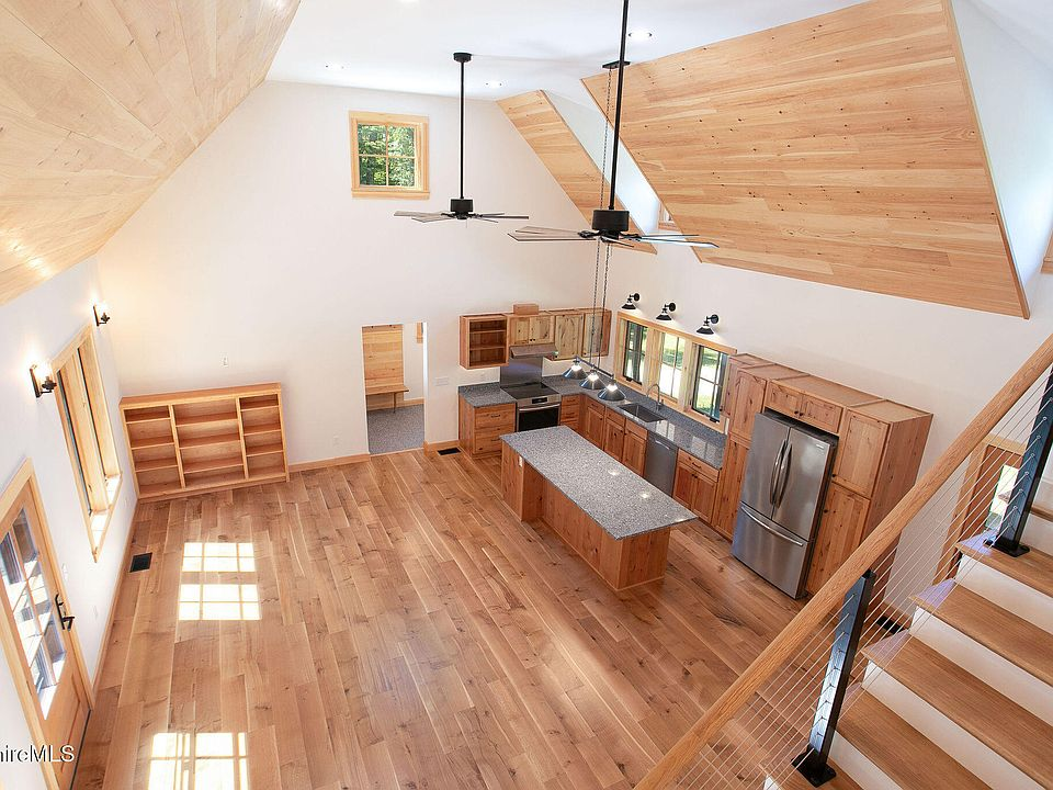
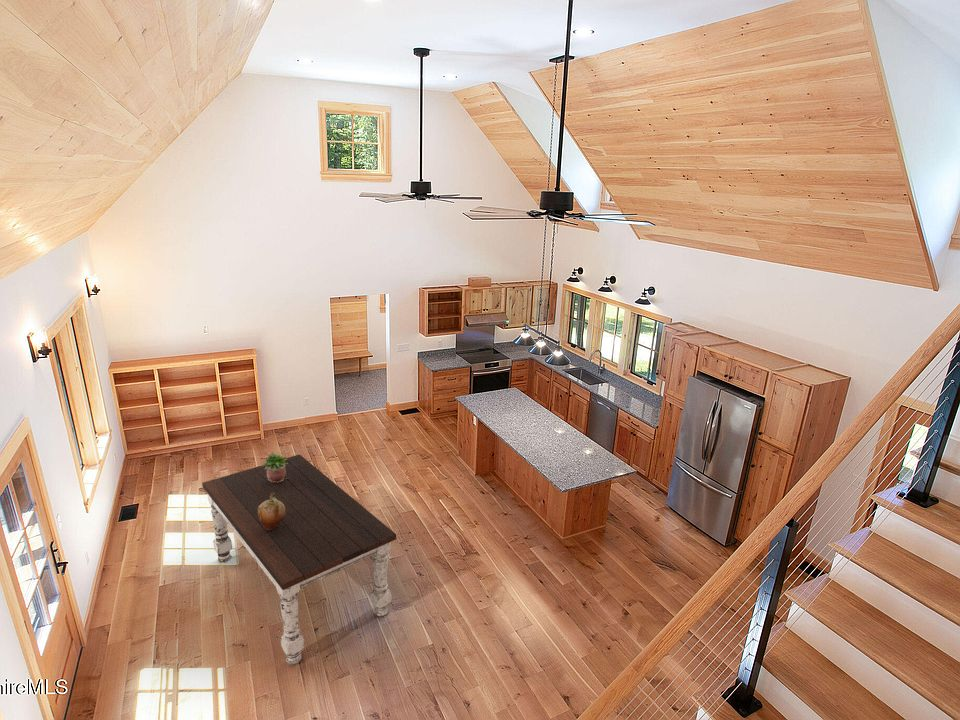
+ ceramic jug [258,492,285,530]
+ dining table [201,454,397,665]
+ potted plant [260,450,288,483]
